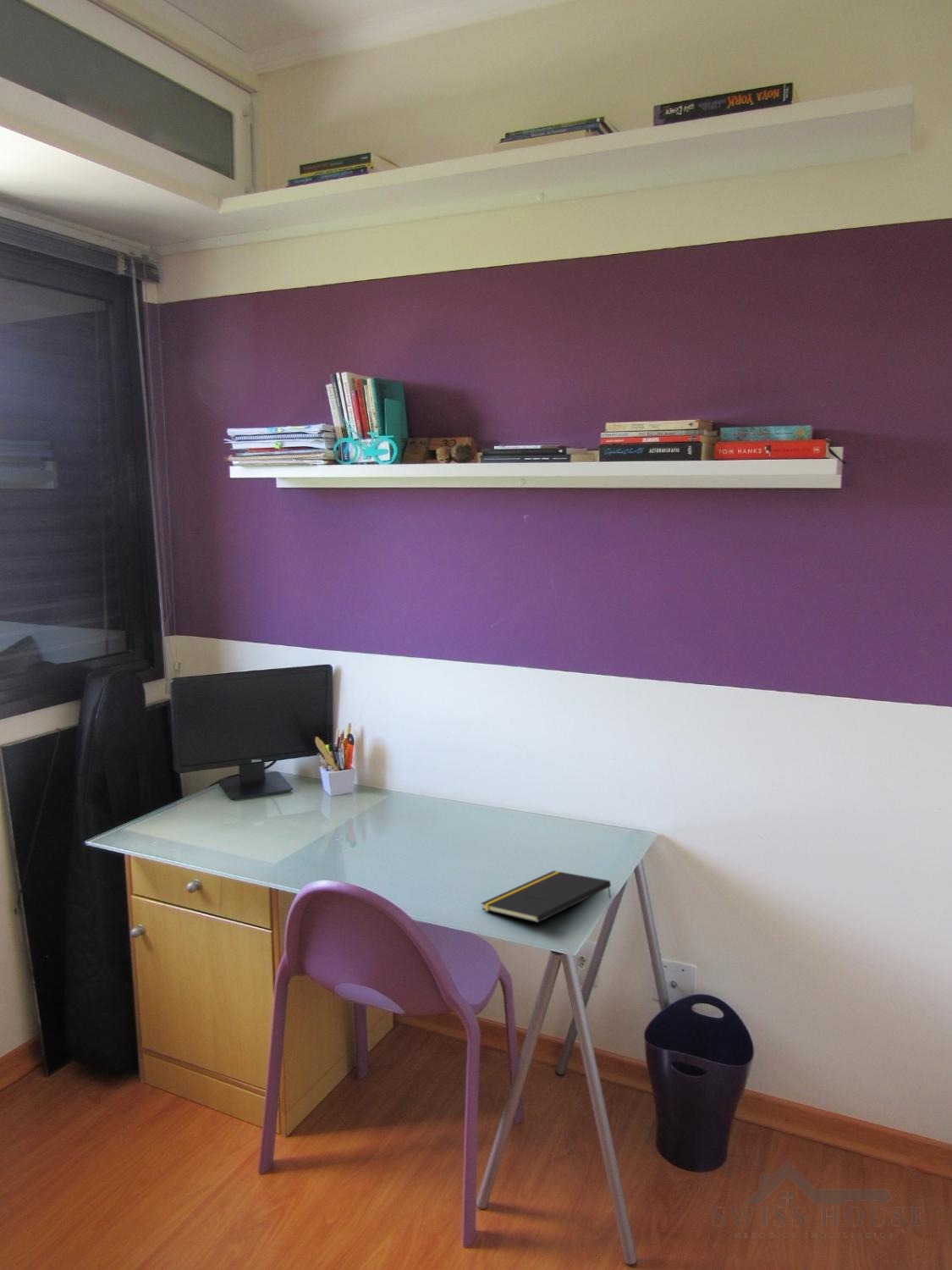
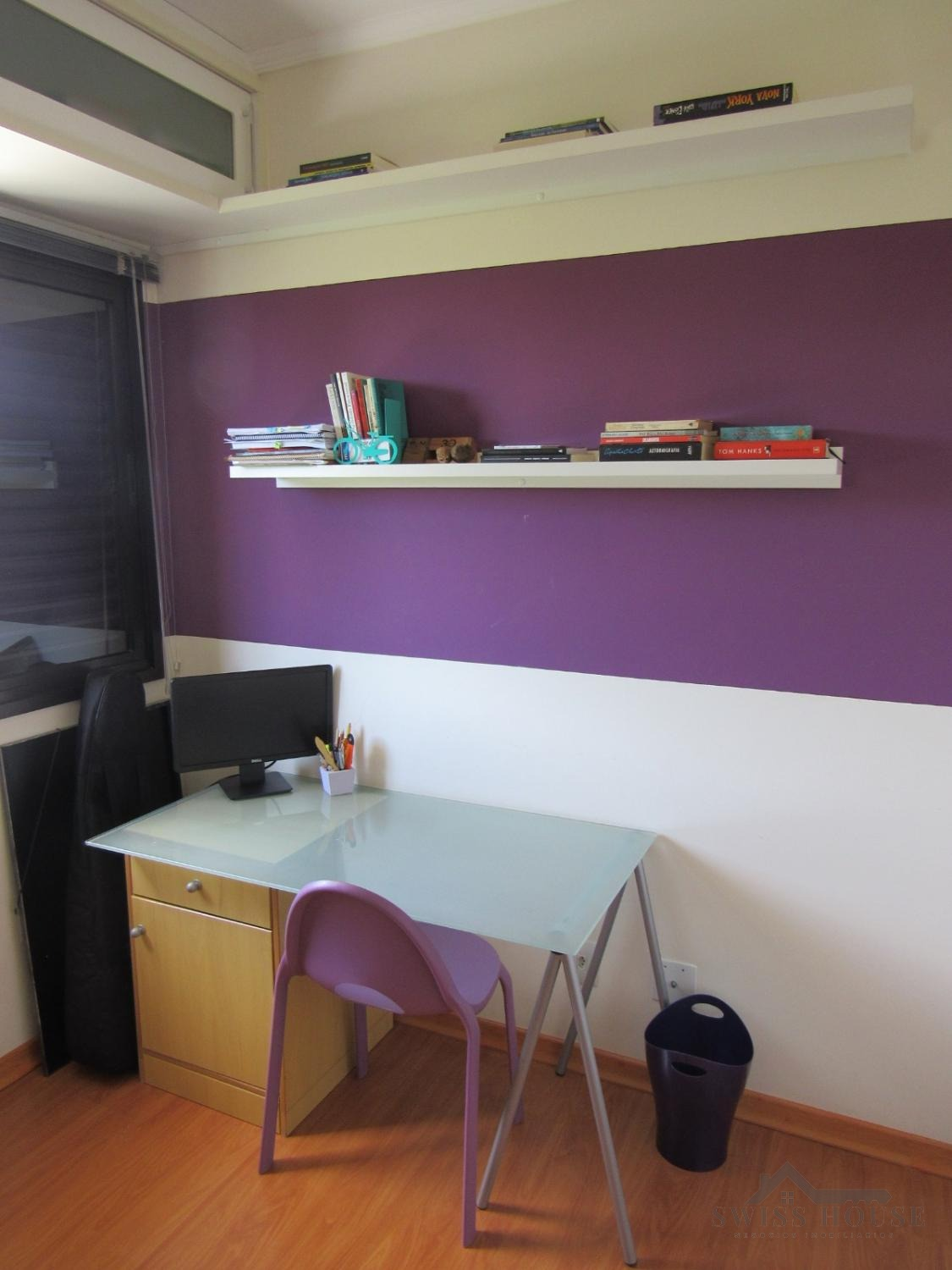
- notepad [481,870,612,924]
